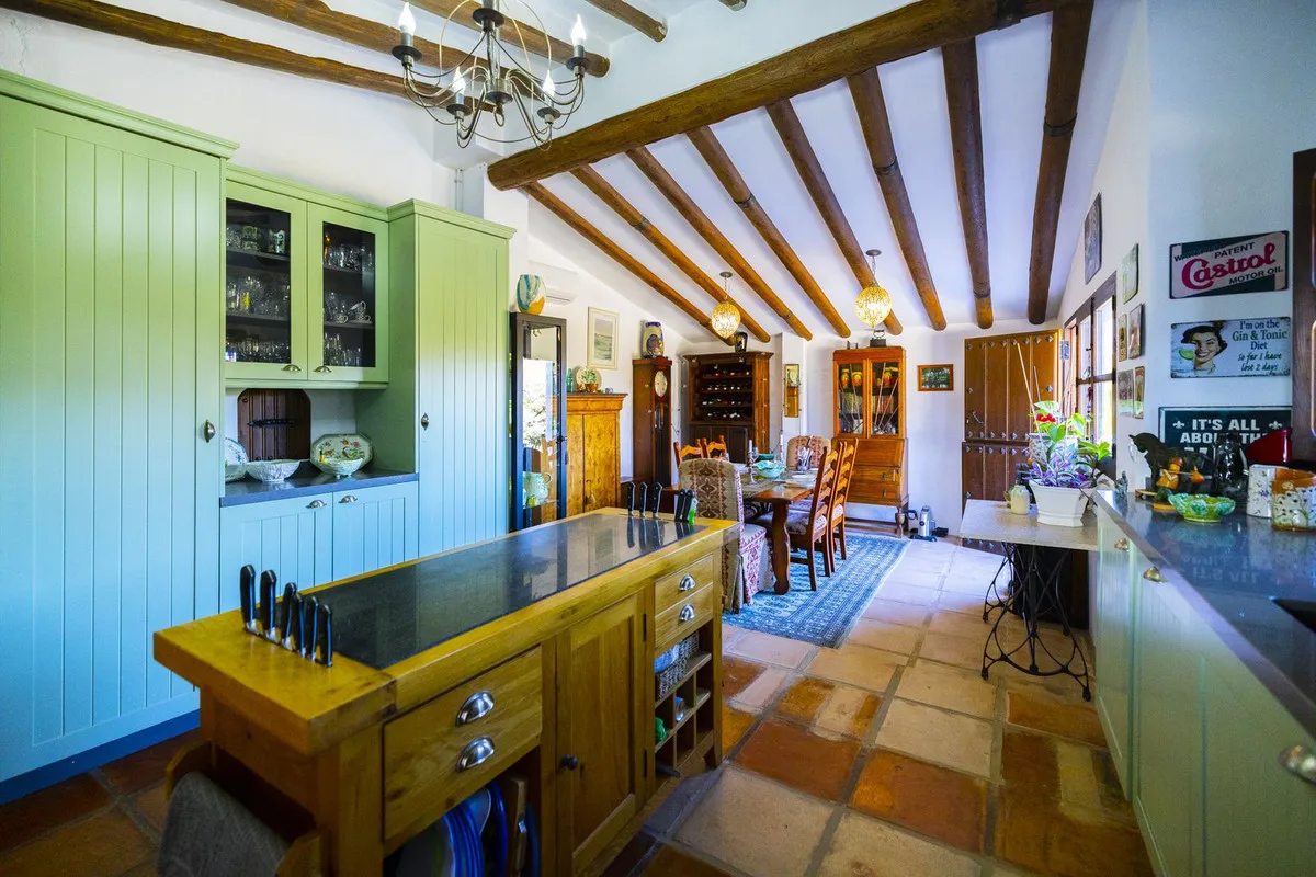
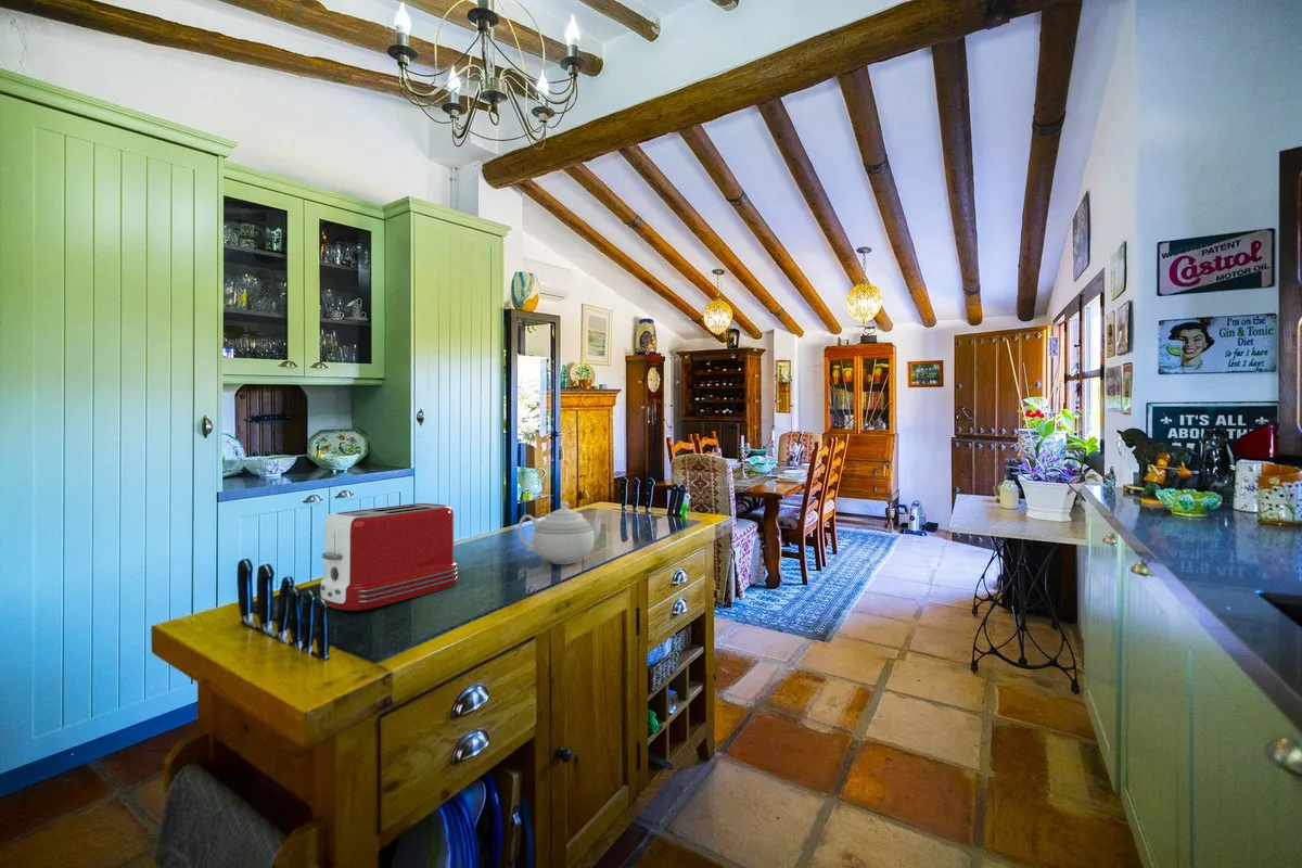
+ teapot [516,500,605,565]
+ toaster [319,502,459,612]
